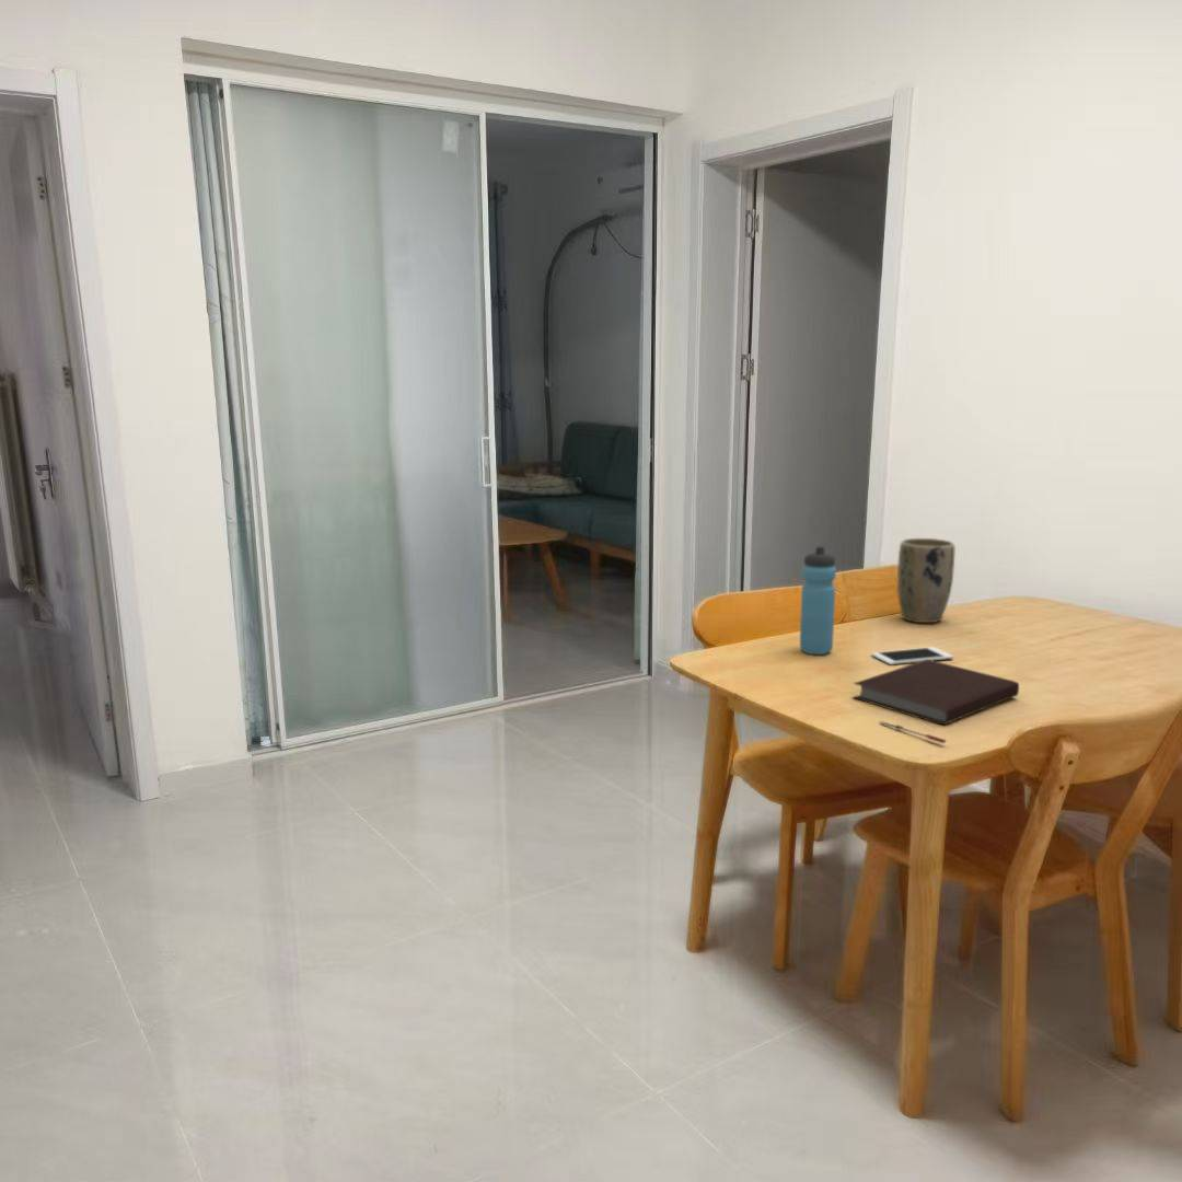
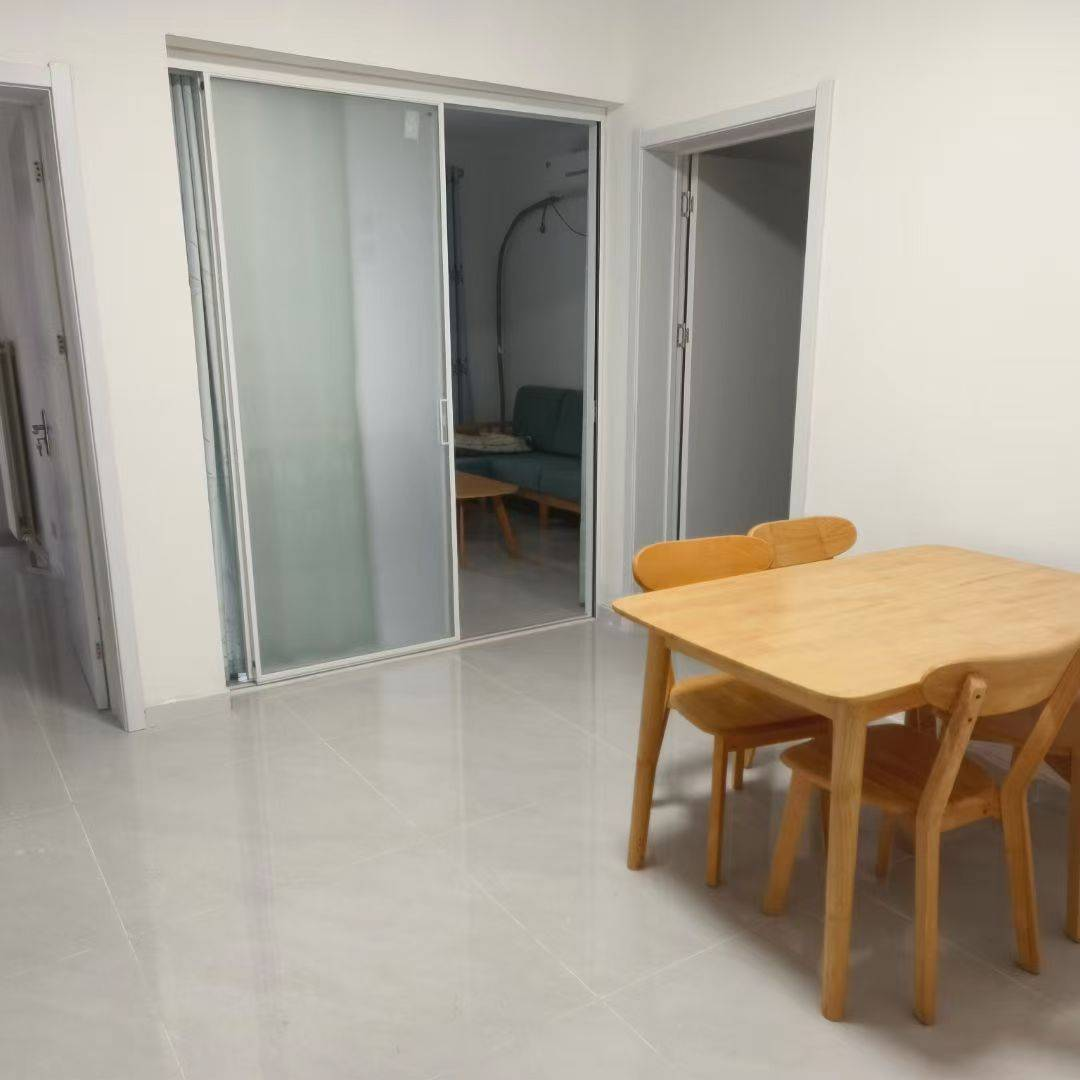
- cell phone [871,646,954,665]
- water bottle [799,545,837,656]
- notebook [851,659,1020,726]
- pen [879,720,947,744]
- plant pot [896,537,955,624]
